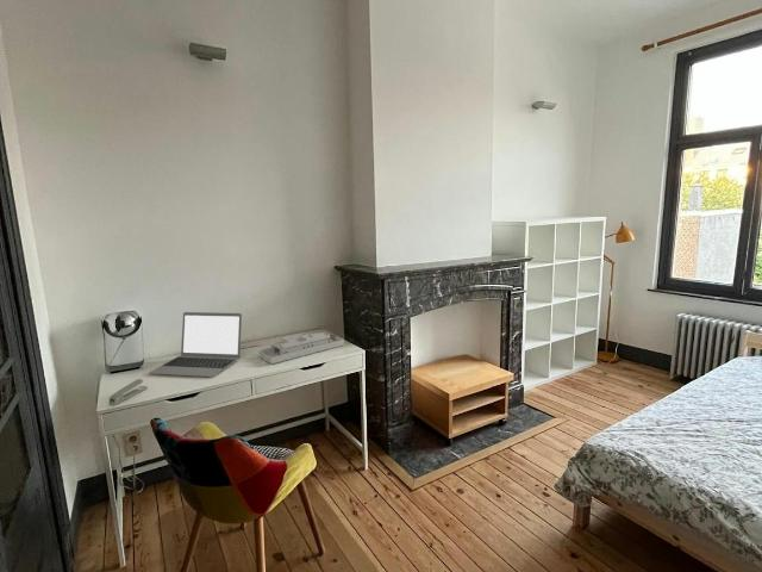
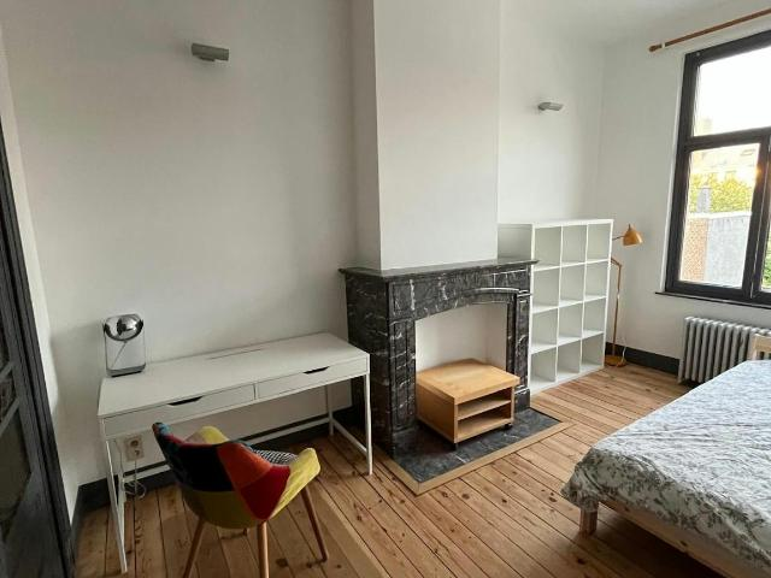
- desk organizer [257,331,345,365]
- stapler [108,378,148,406]
- laptop [148,311,243,378]
